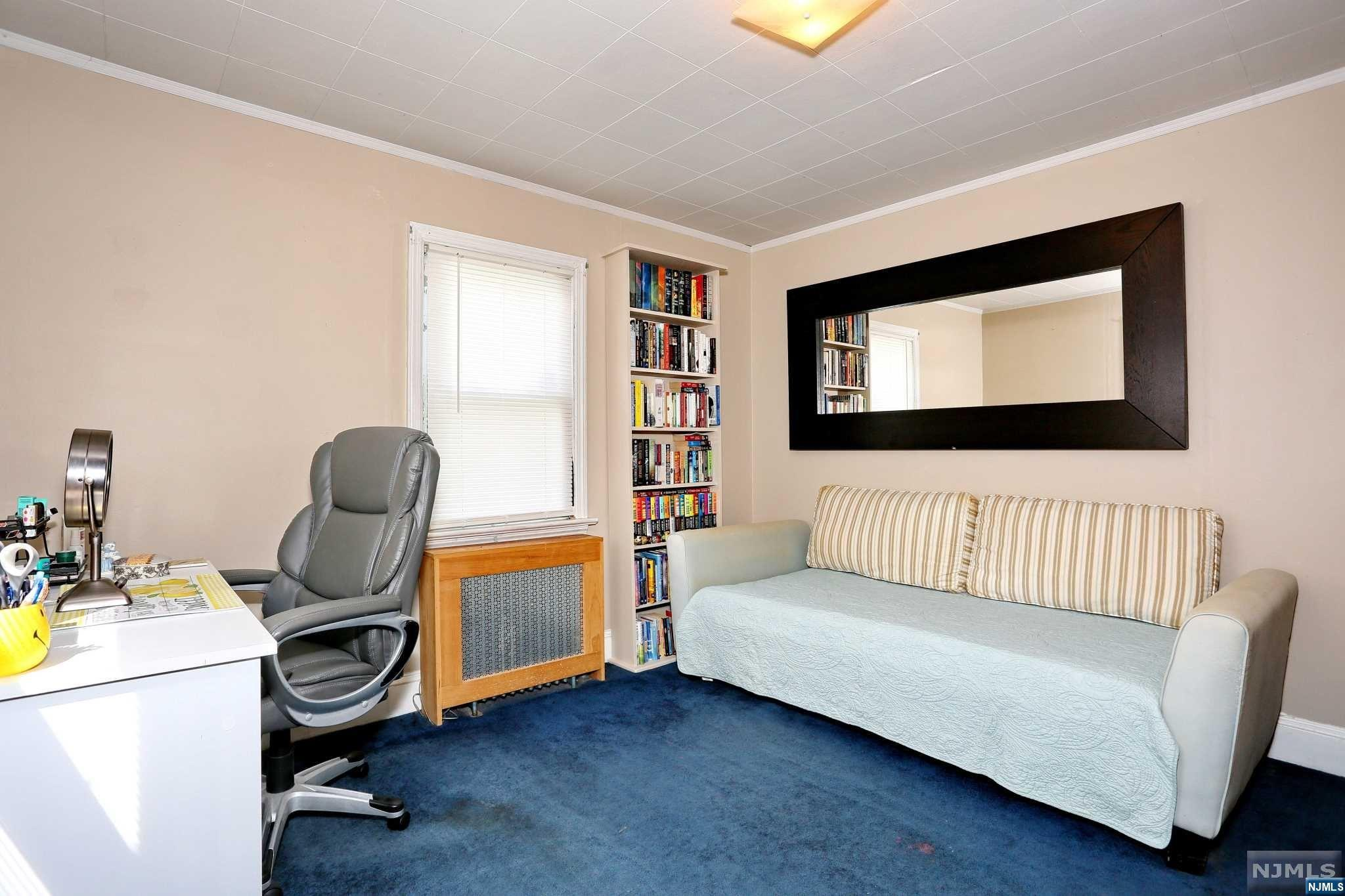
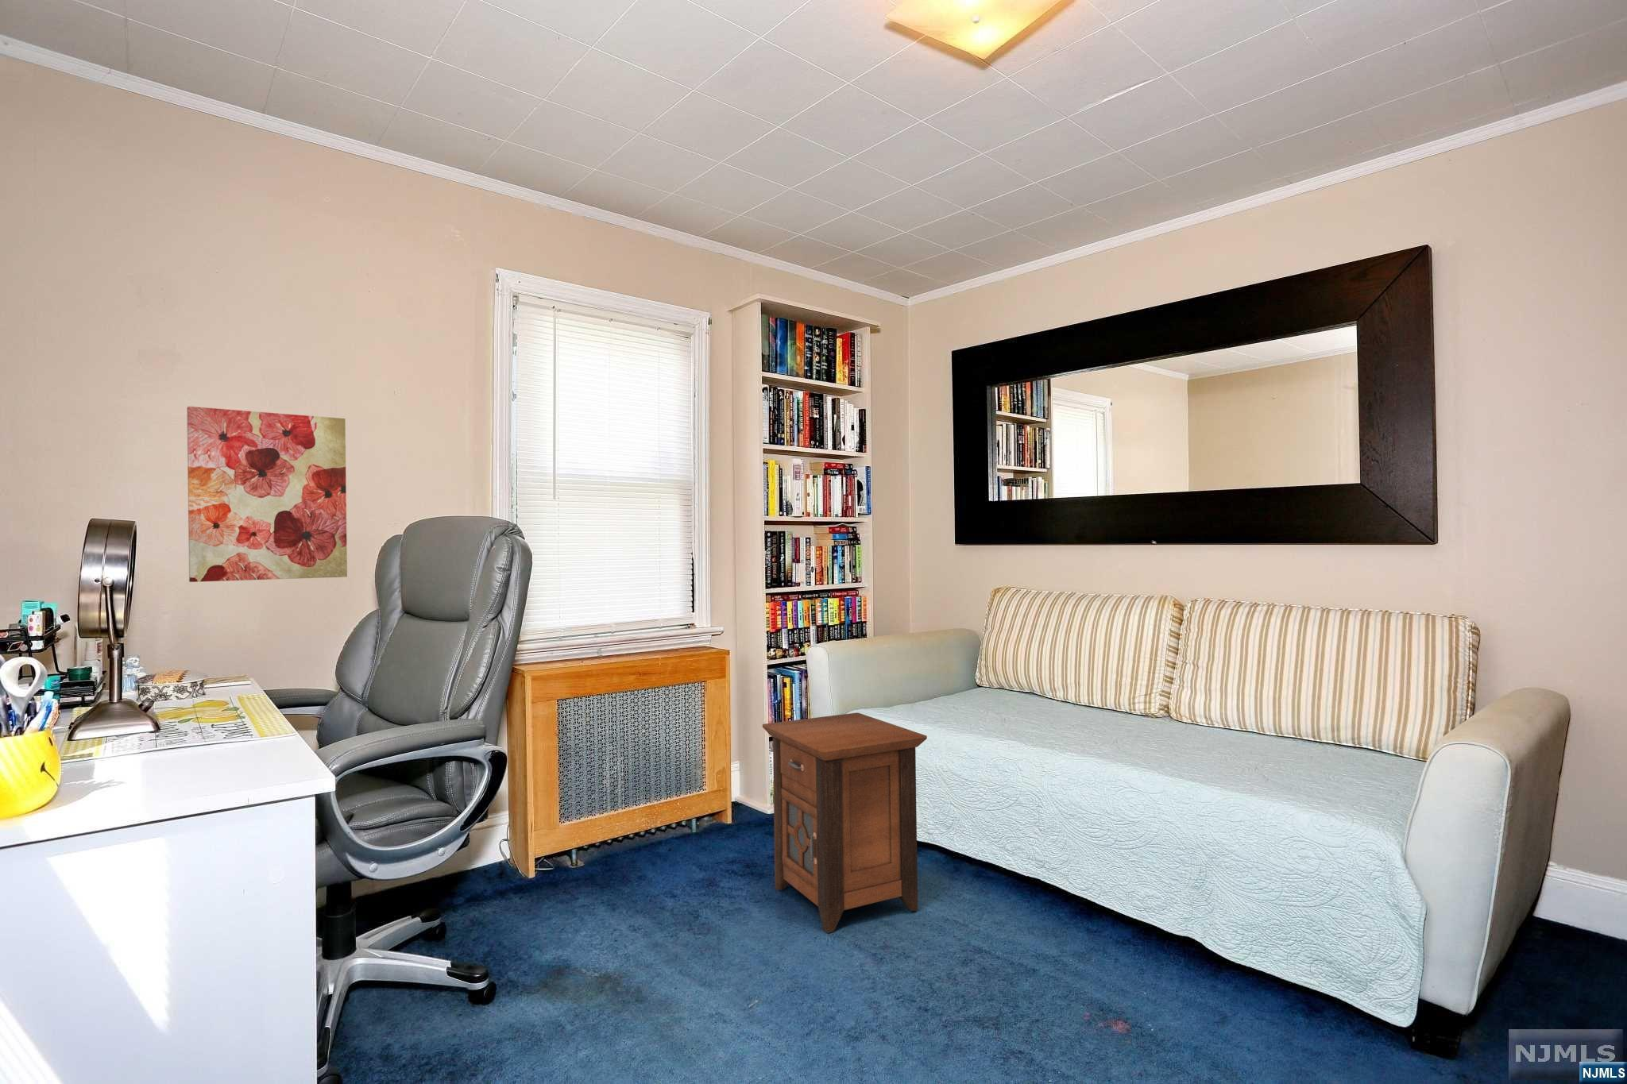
+ nightstand [762,713,928,934]
+ wall art [186,405,348,583]
